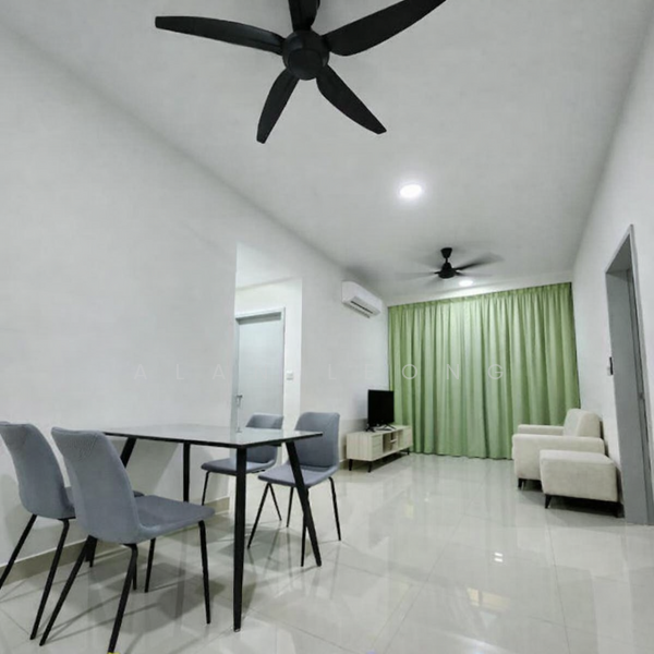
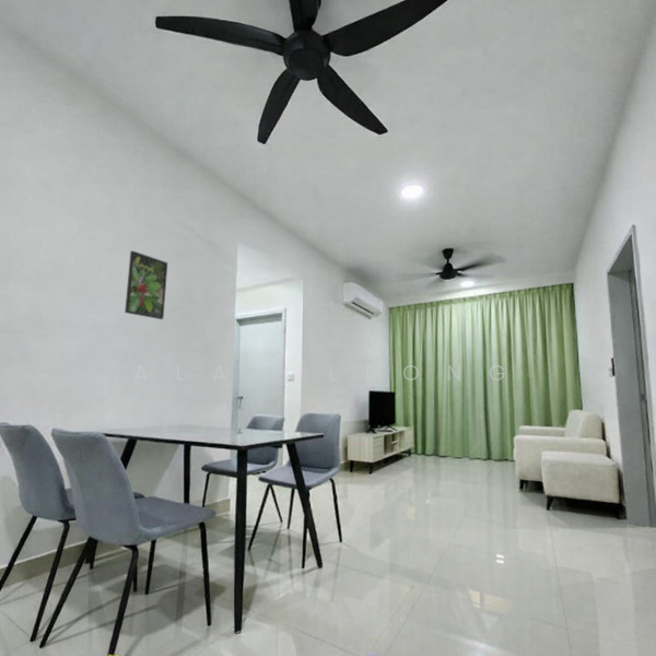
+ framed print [124,249,168,320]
